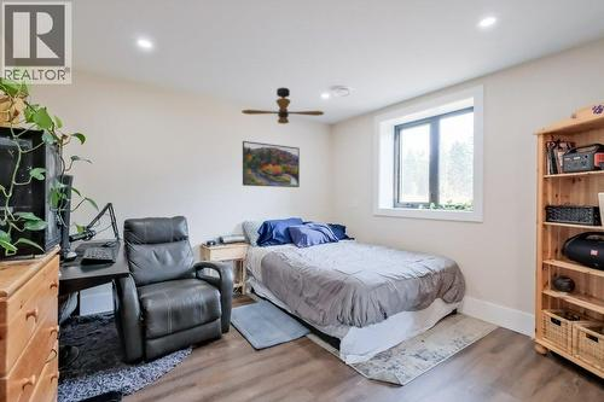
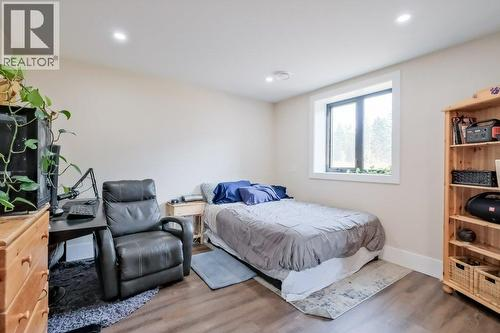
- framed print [242,140,301,188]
- ceiling fan [240,87,325,126]
